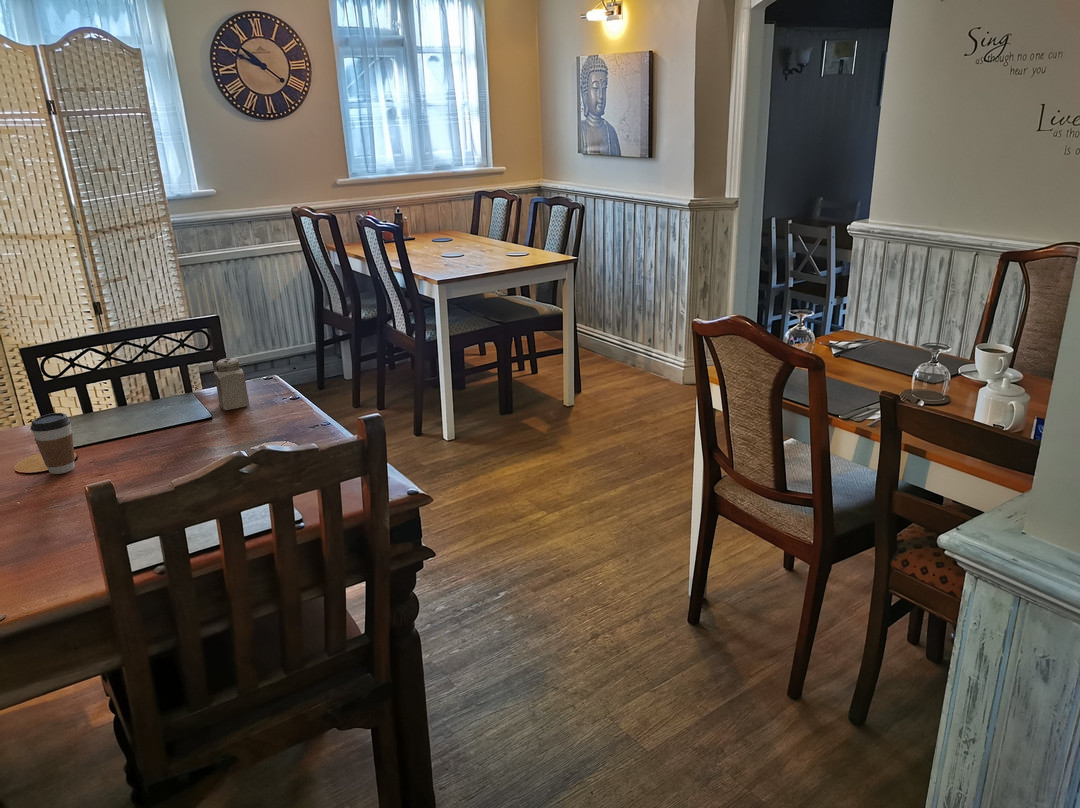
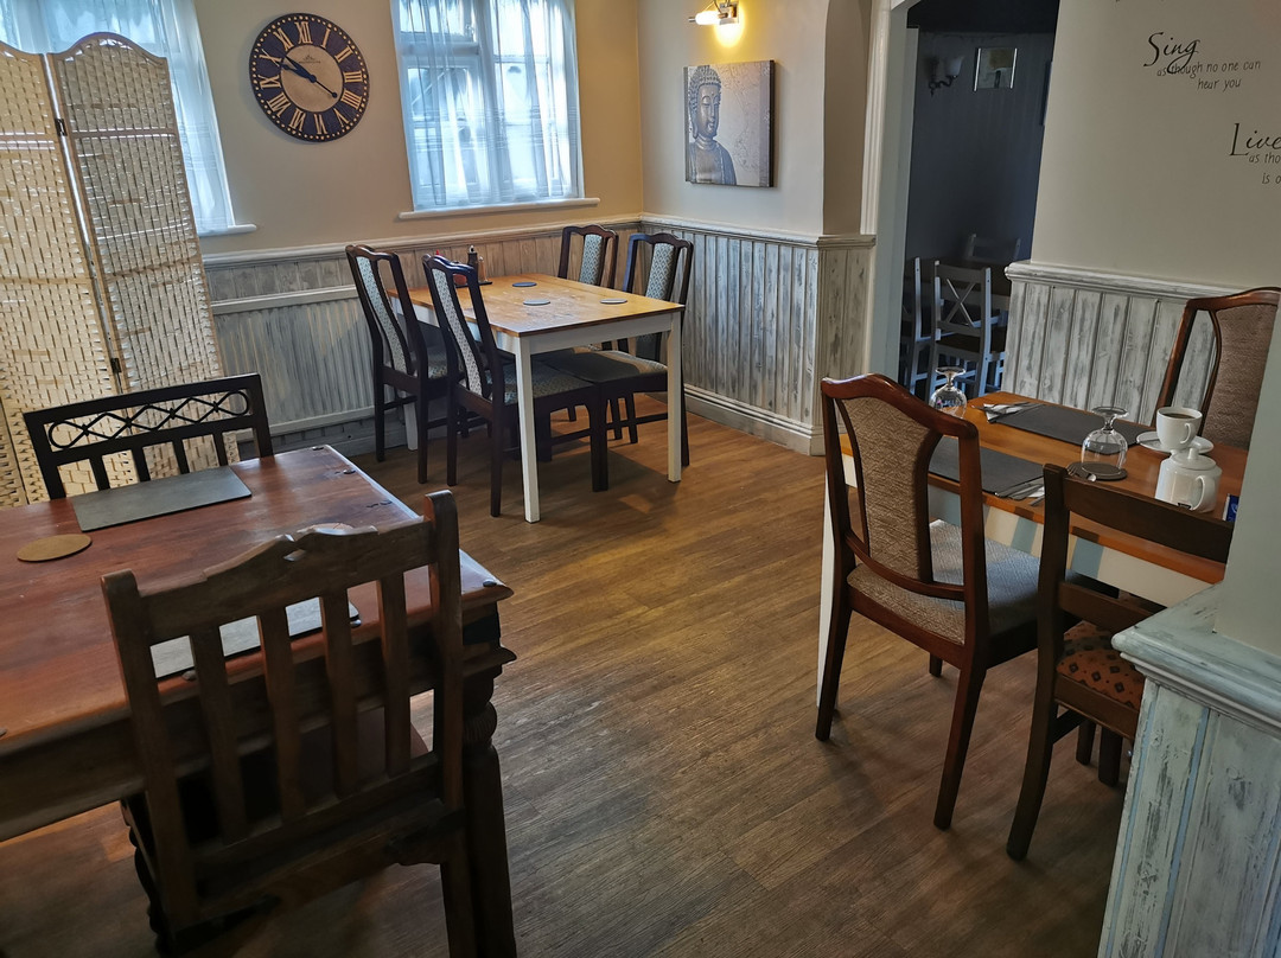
- salt shaker [213,357,250,411]
- coffee cup [29,412,76,475]
